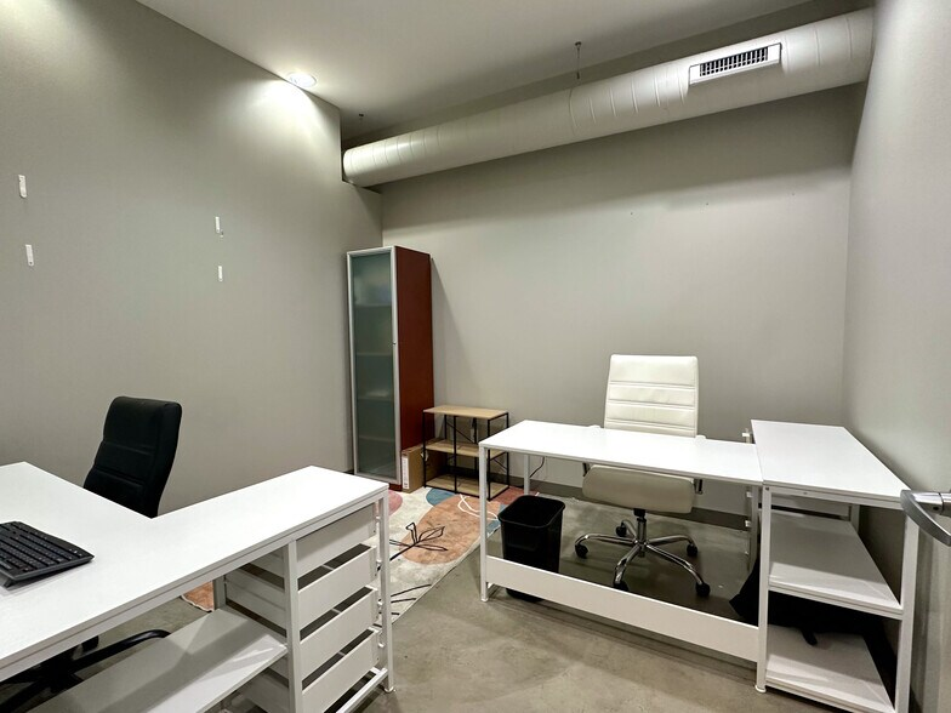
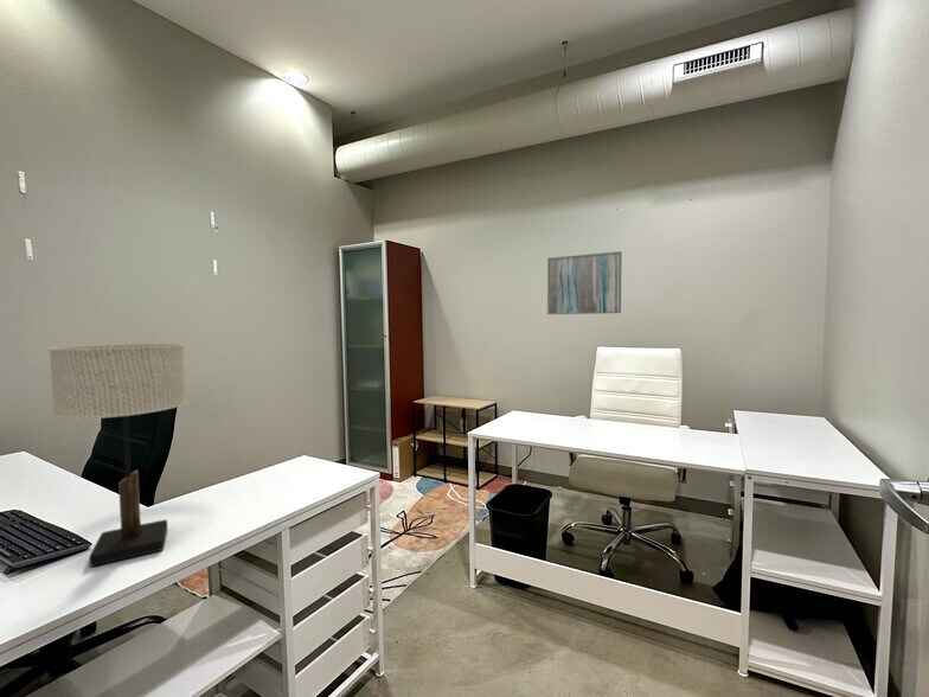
+ table lamp [47,343,187,568]
+ wall art [546,250,623,315]
